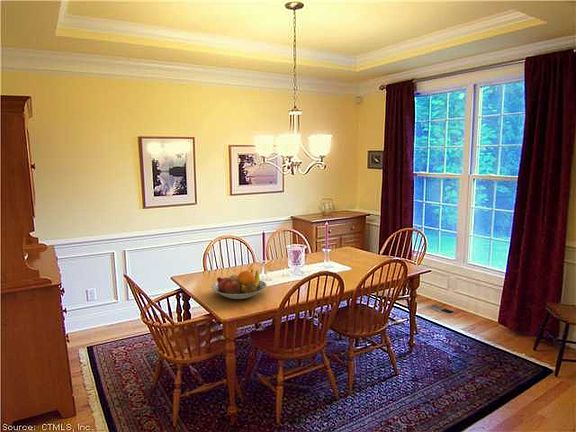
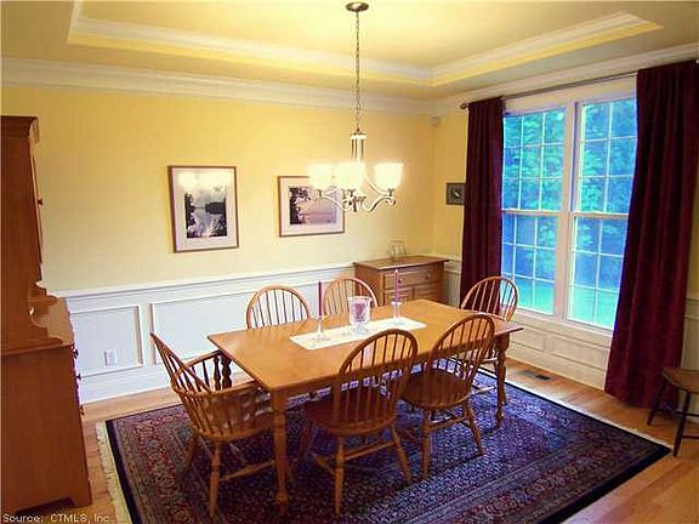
- fruit bowl [210,268,268,300]
